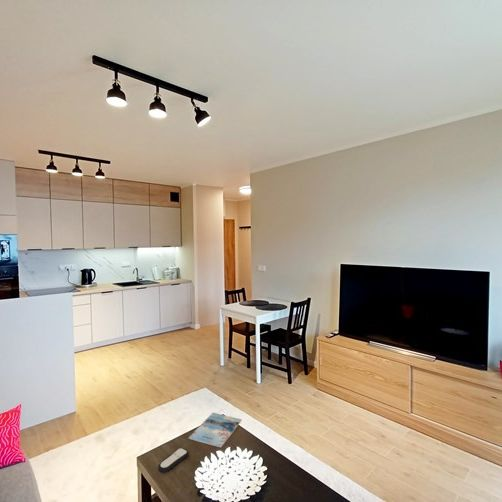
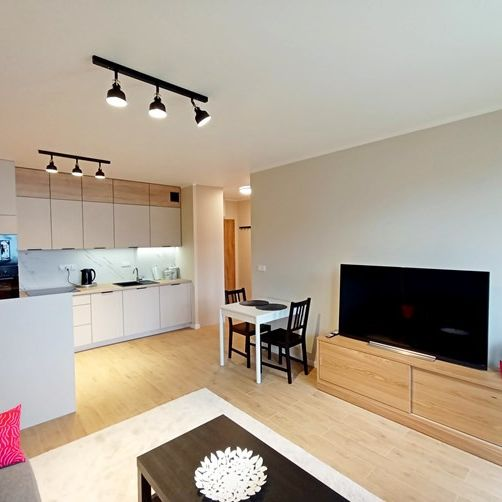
- magazine [188,412,243,448]
- remote control [157,447,189,473]
